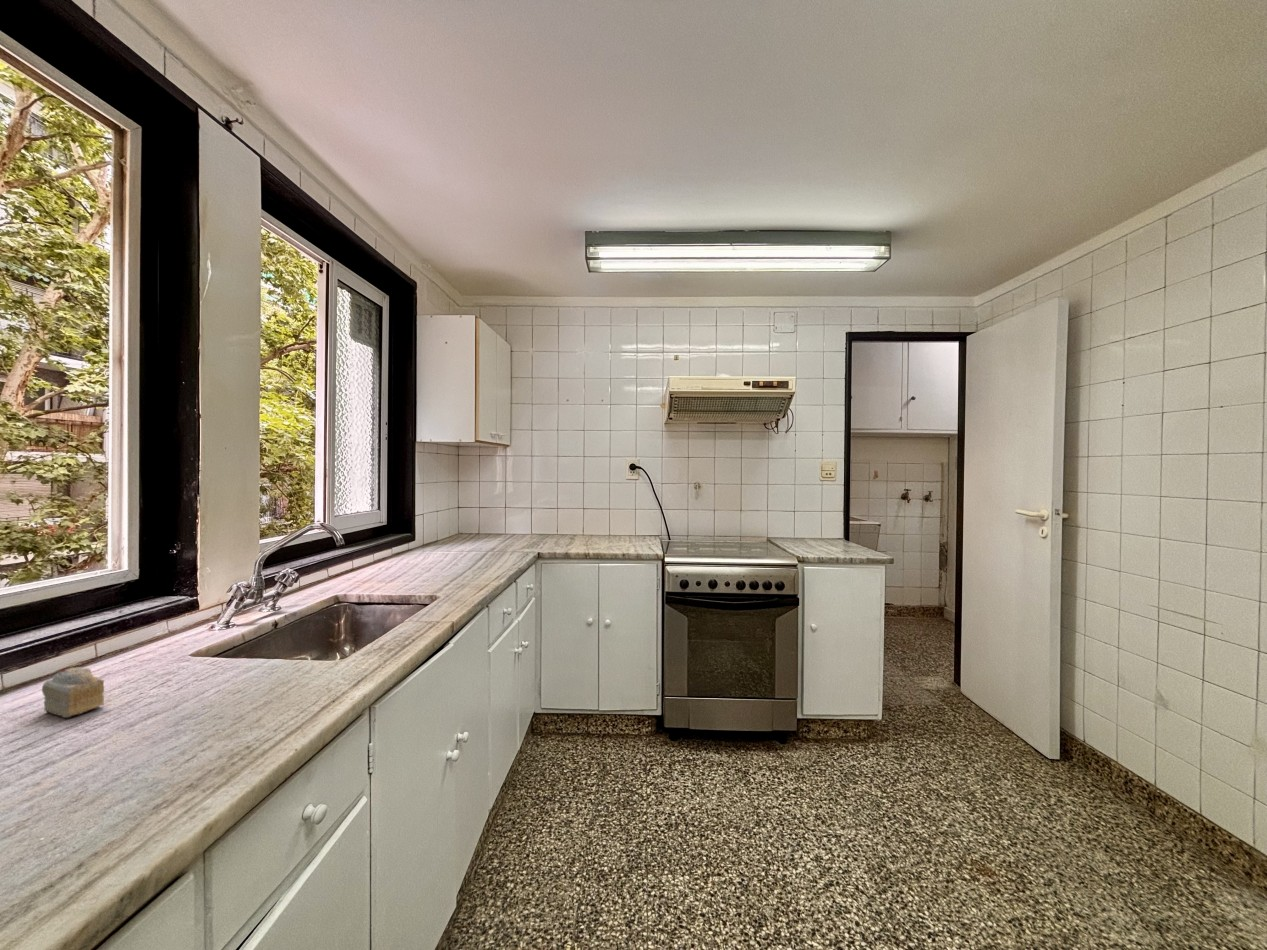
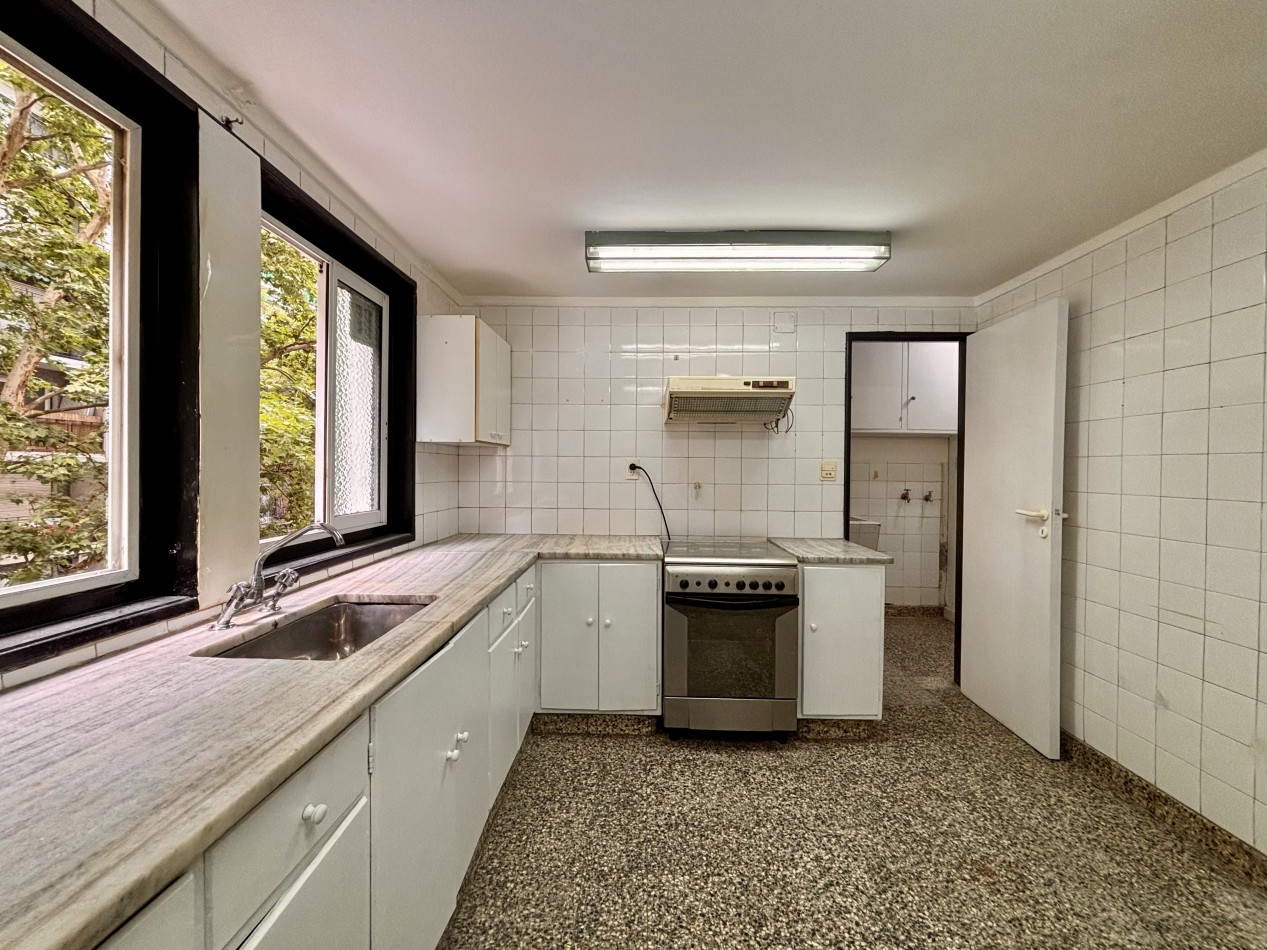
- cake slice [41,666,105,719]
